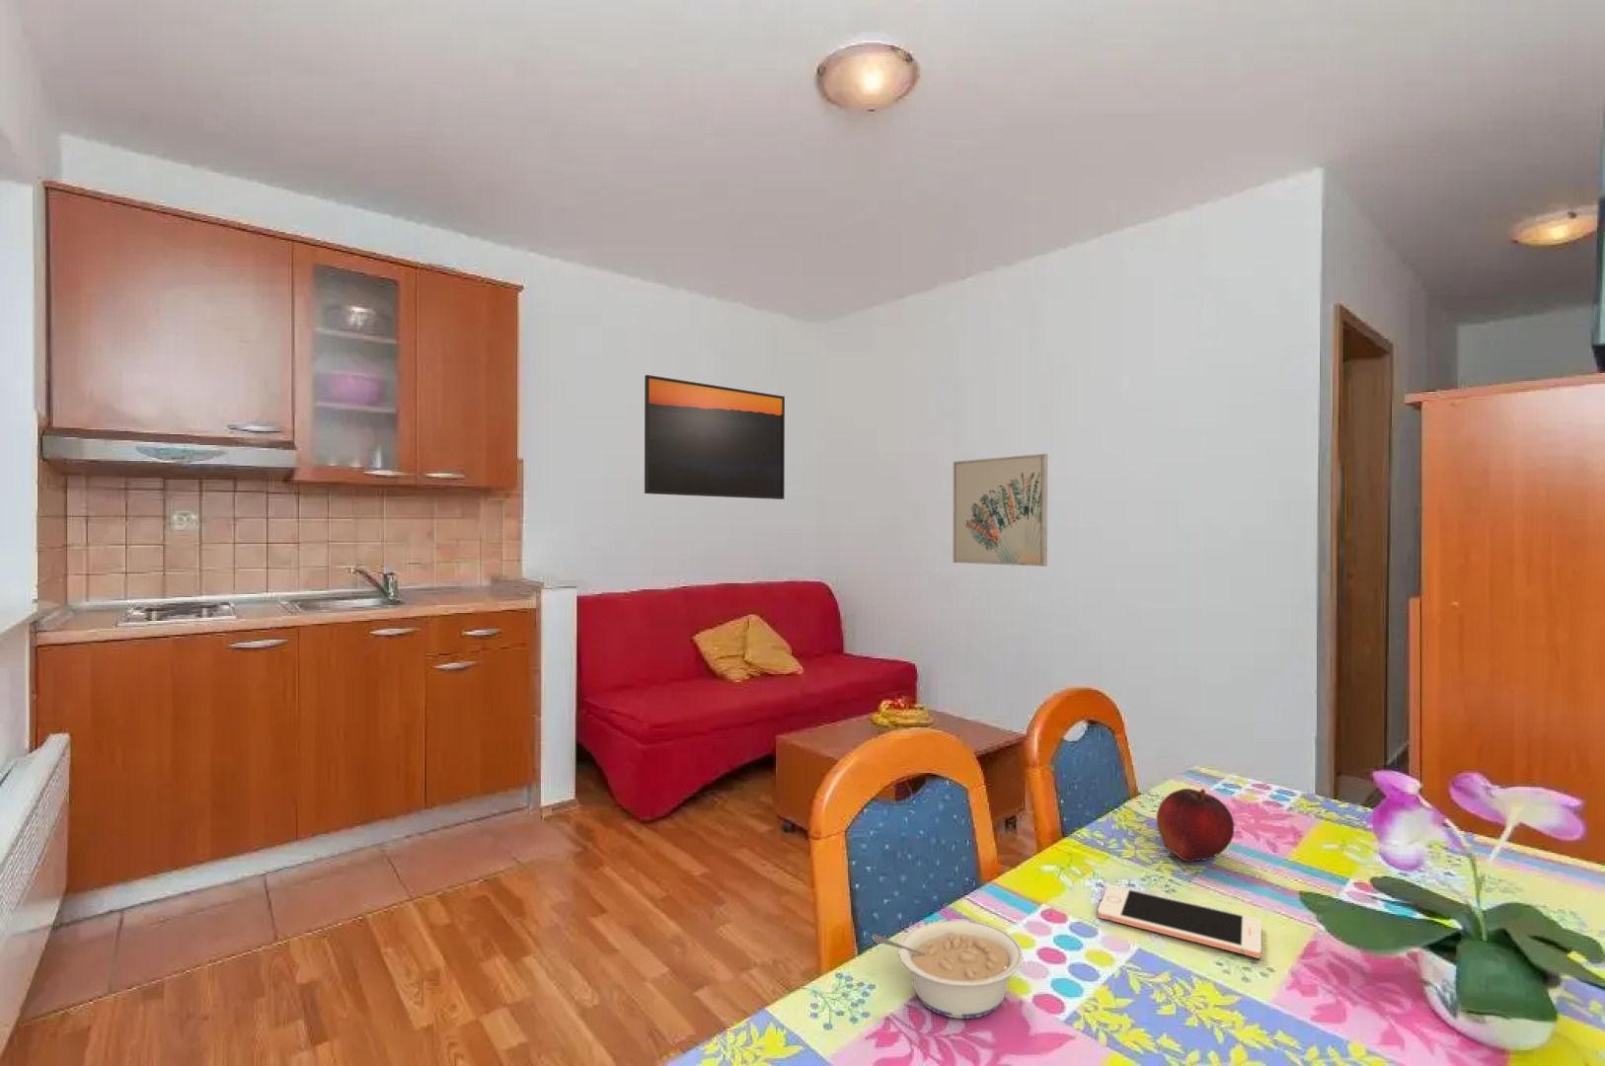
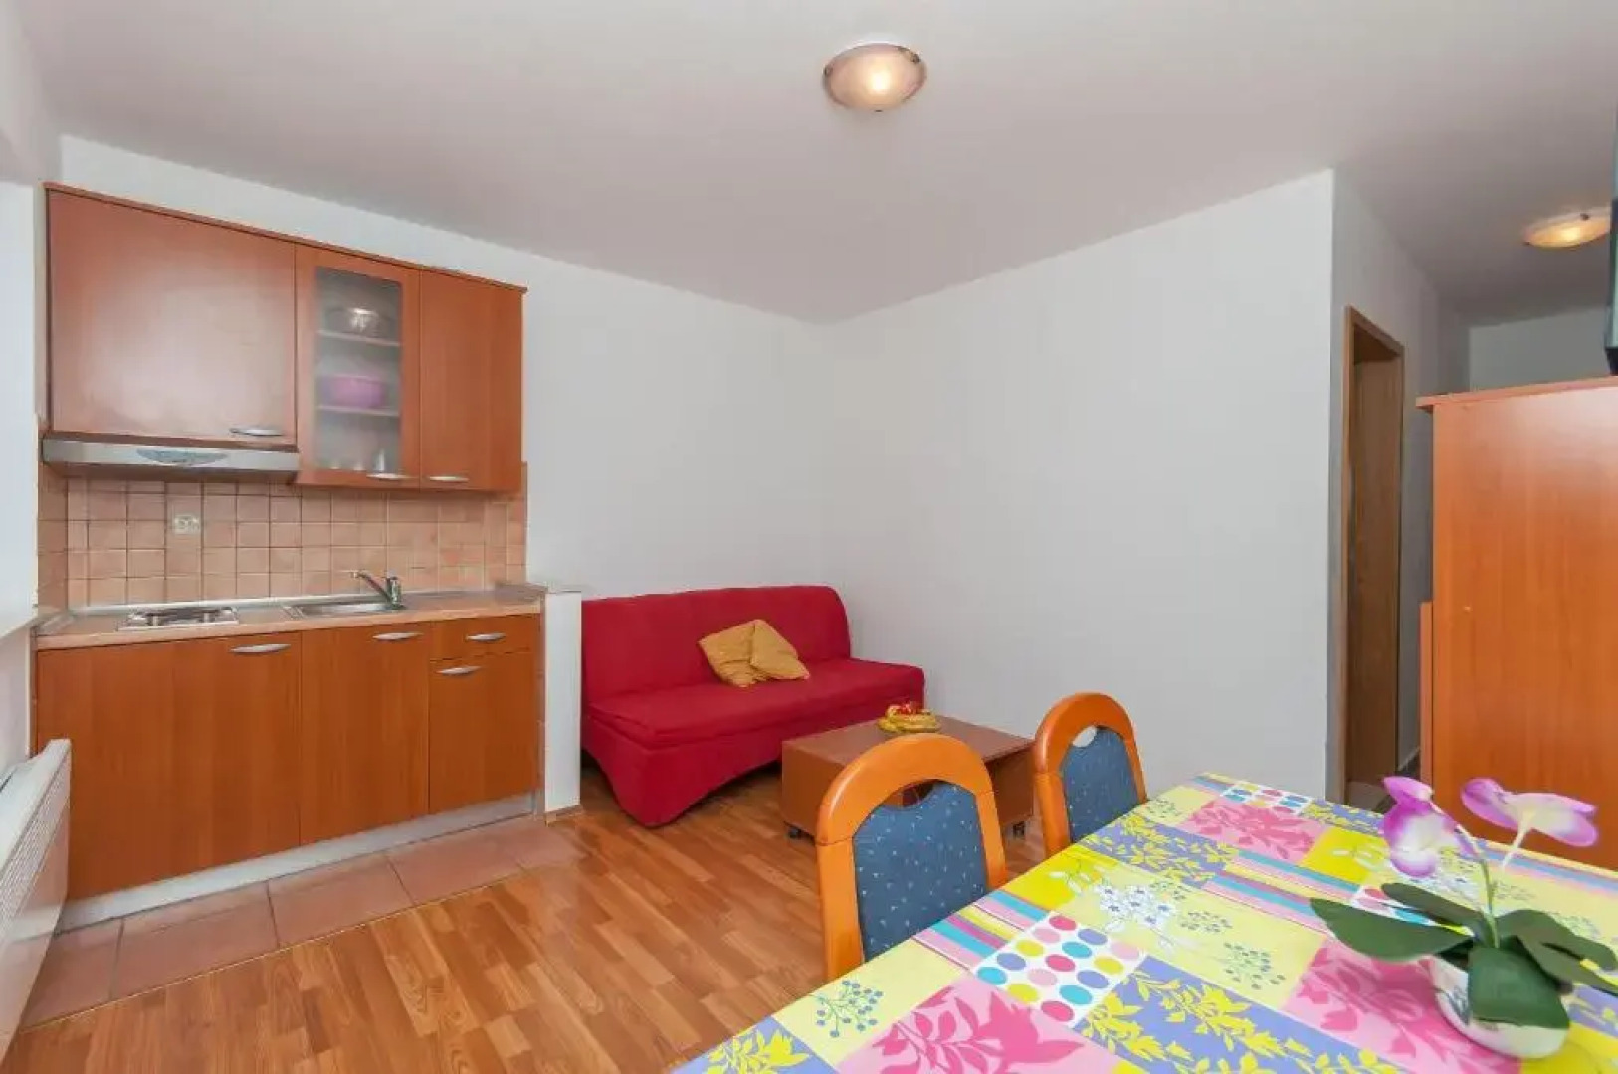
- fruit [1156,788,1235,863]
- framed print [644,374,785,501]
- cell phone [1097,884,1262,959]
- wall art [952,453,1048,568]
- legume [872,918,1024,1020]
